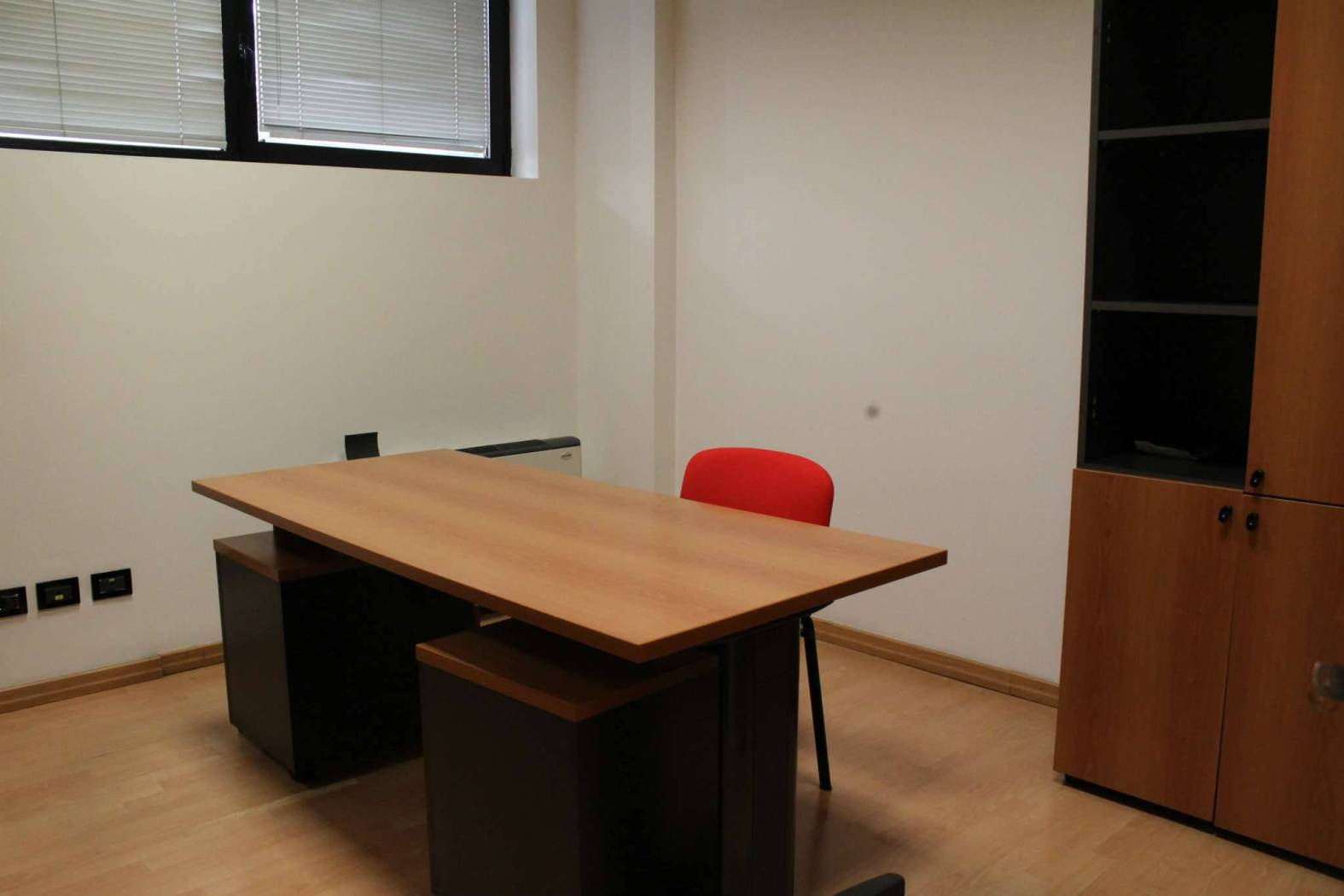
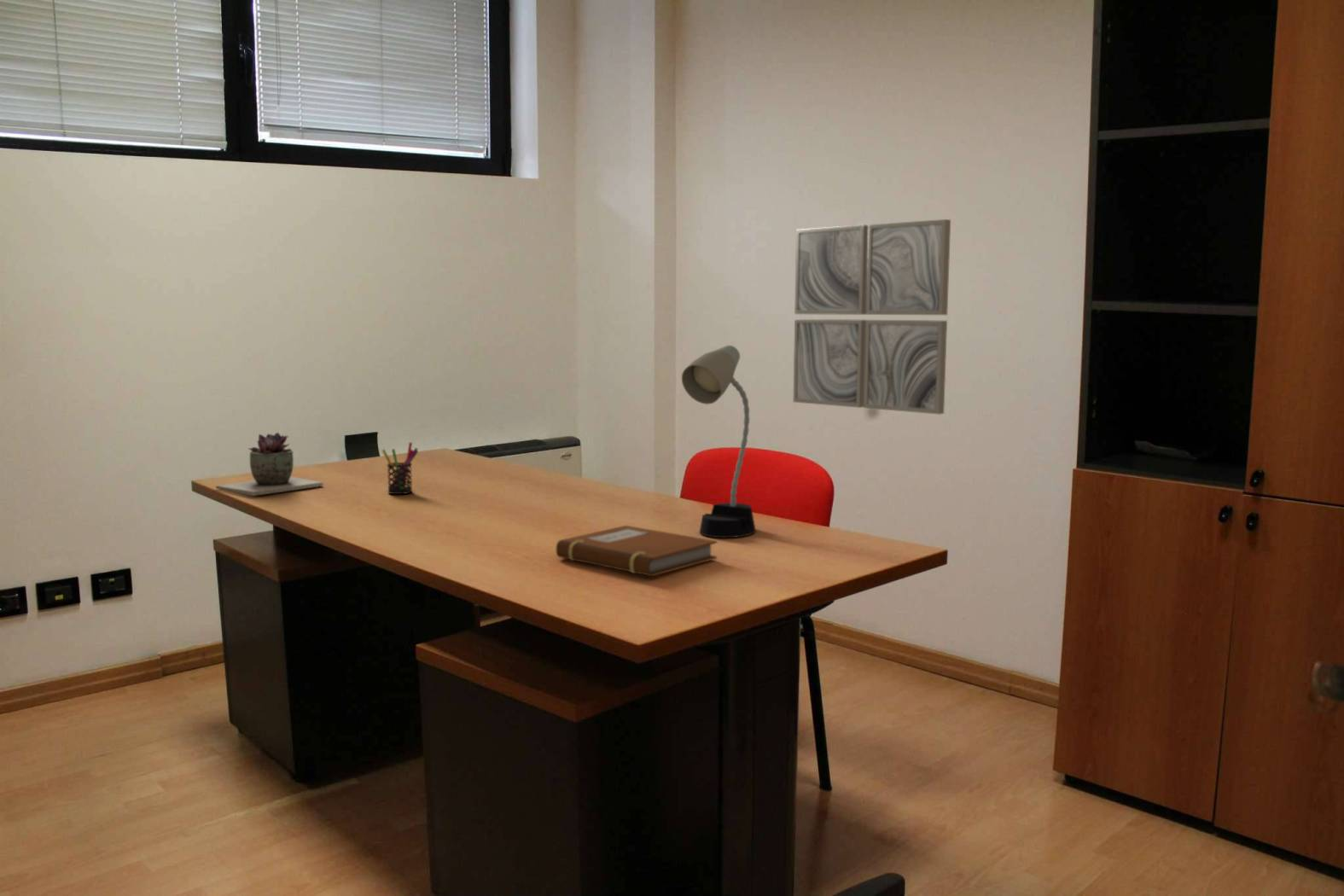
+ succulent plant [215,432,324,497]
+ desk lamp [681,345,757,538]
+ wall art [793,218,951,416]
+ notebook [556,525,718,577]
+ pen holder [381,441,419,495]
